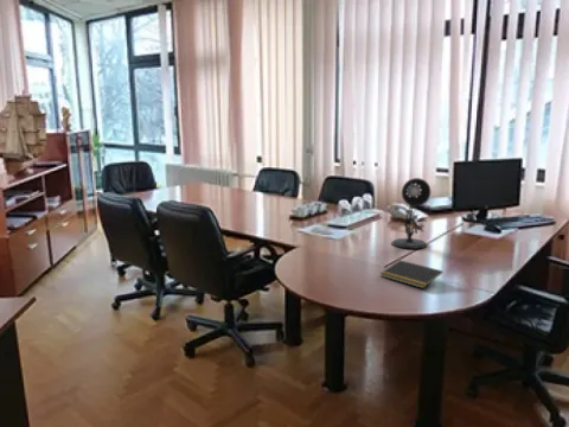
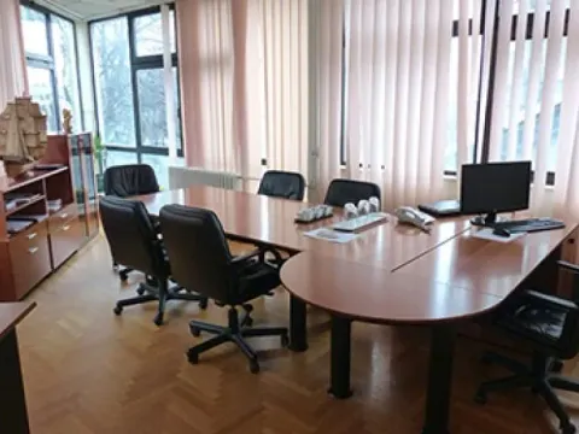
- desk lamp [390,177,431,250]
- notepad [379,259,443,289]
